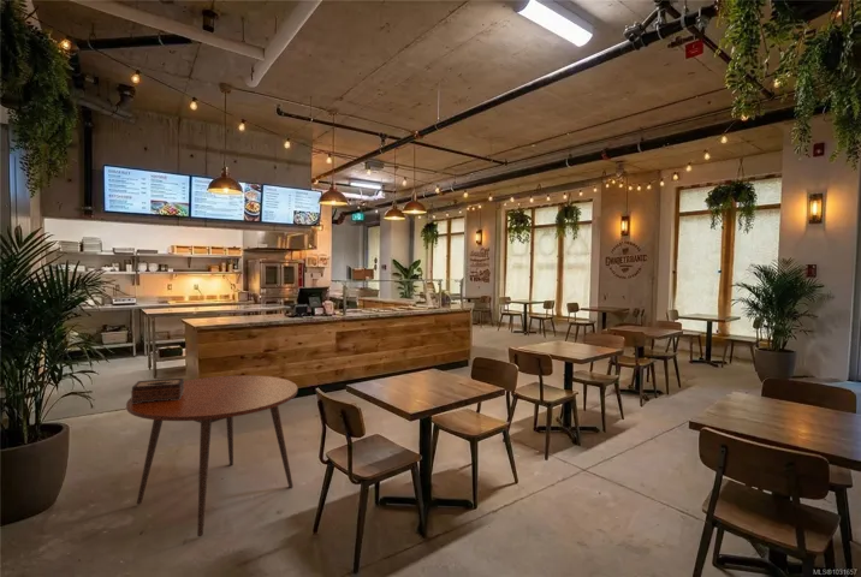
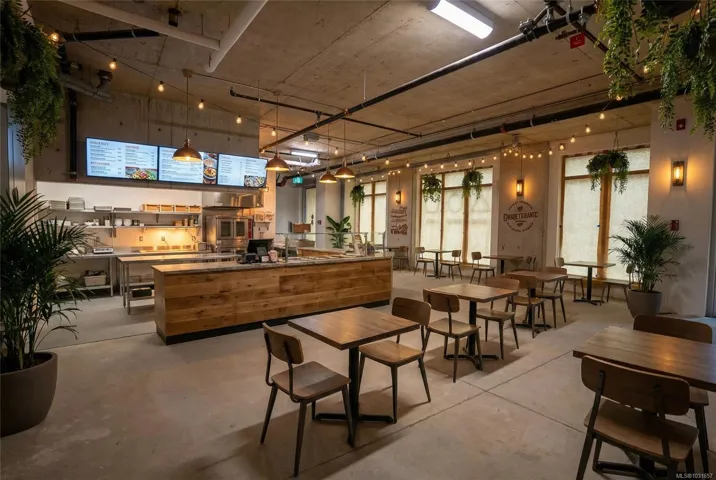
- dining table [125,374,298,537]
- tissue box [130,377,185,404]
